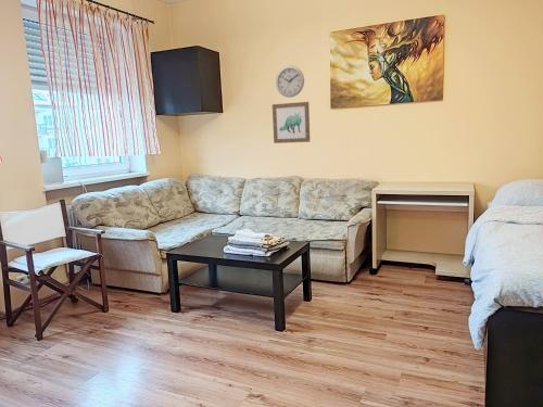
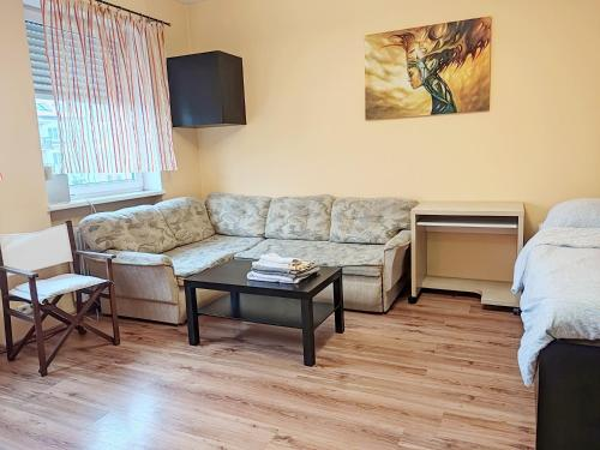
- wall clock [275,64,305,99]
- wall art [272,101,311,144]
